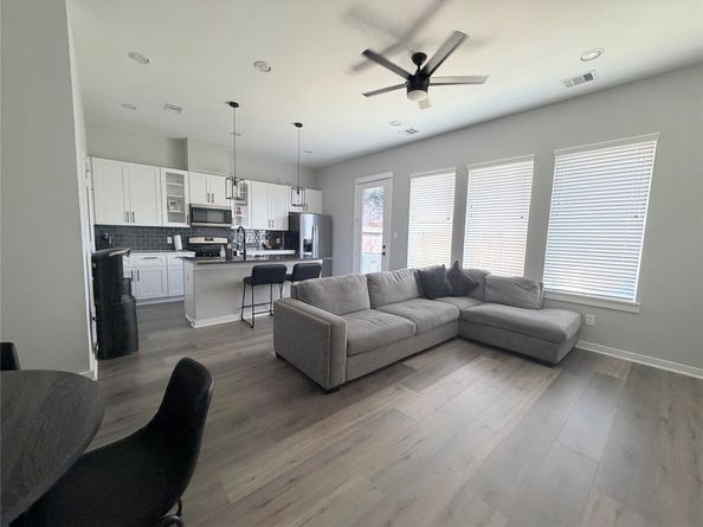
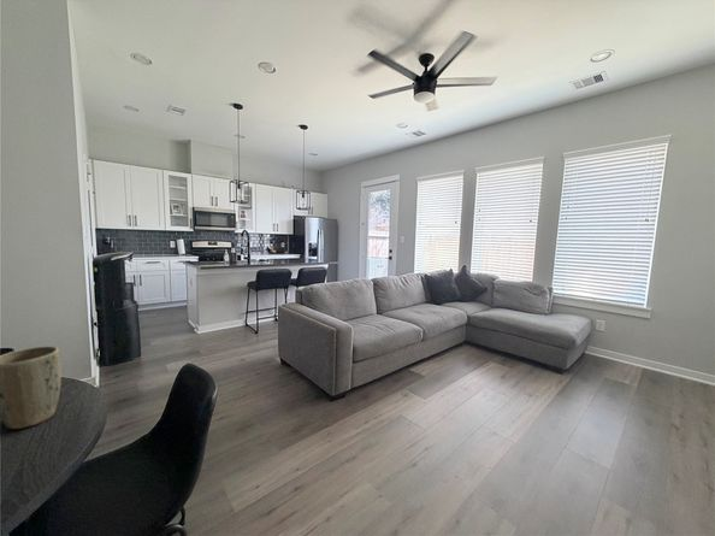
+ plant pot [0,346,63,430]
